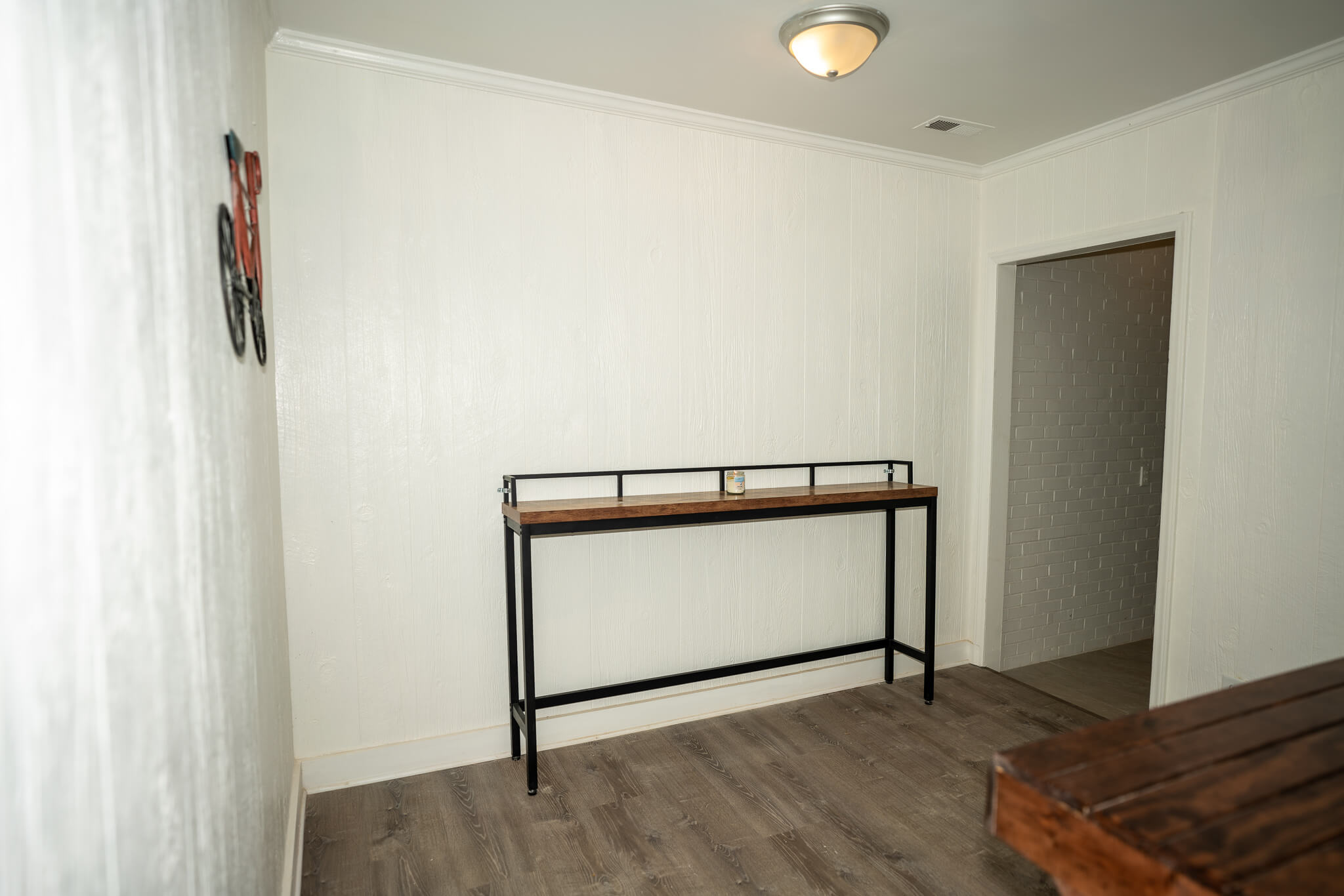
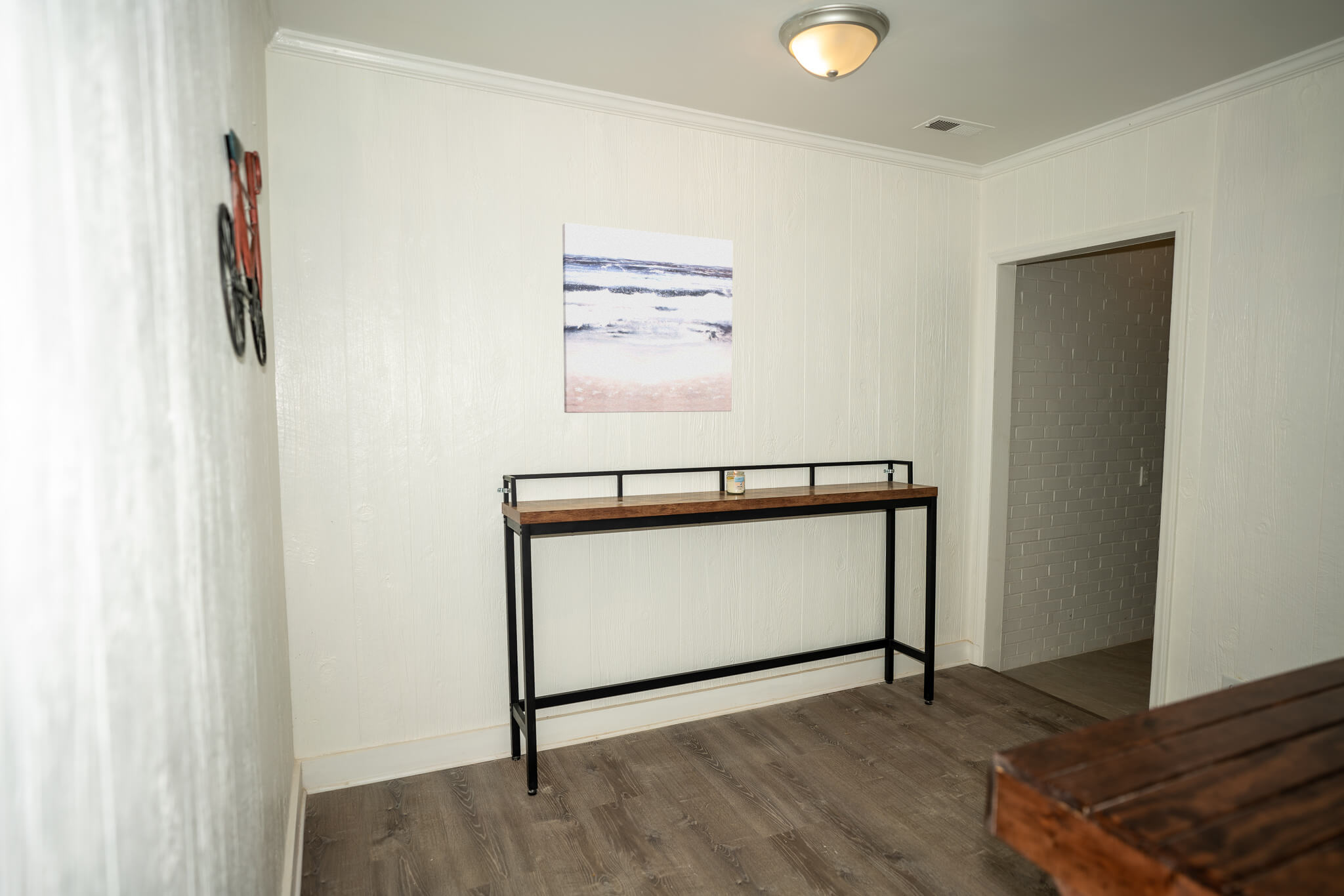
+ wall art [562,222,734,413]
